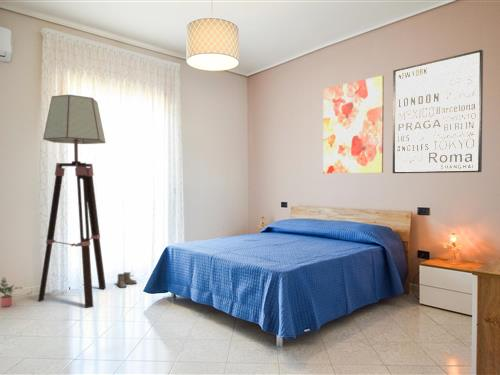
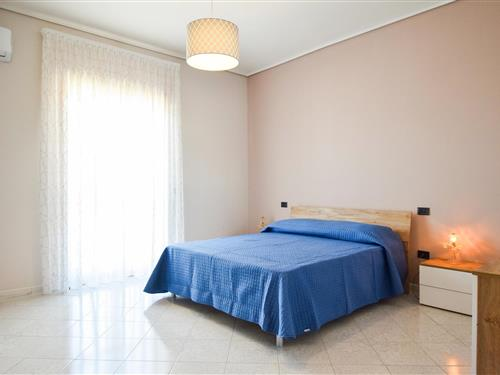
- boots [116,271,138,289]
- wall art [392,49,484,174]
- wall art [322,75,385,174]
- potted plant [0,277,24,308]
- floor lamp [37,94,107,309]
